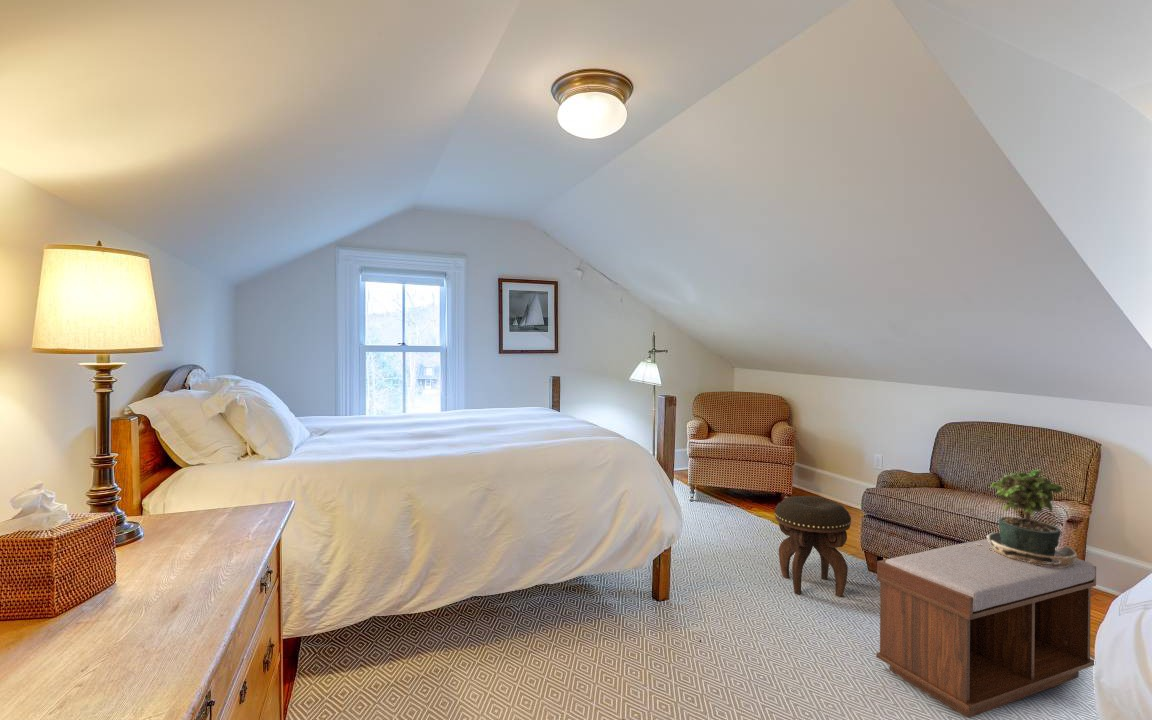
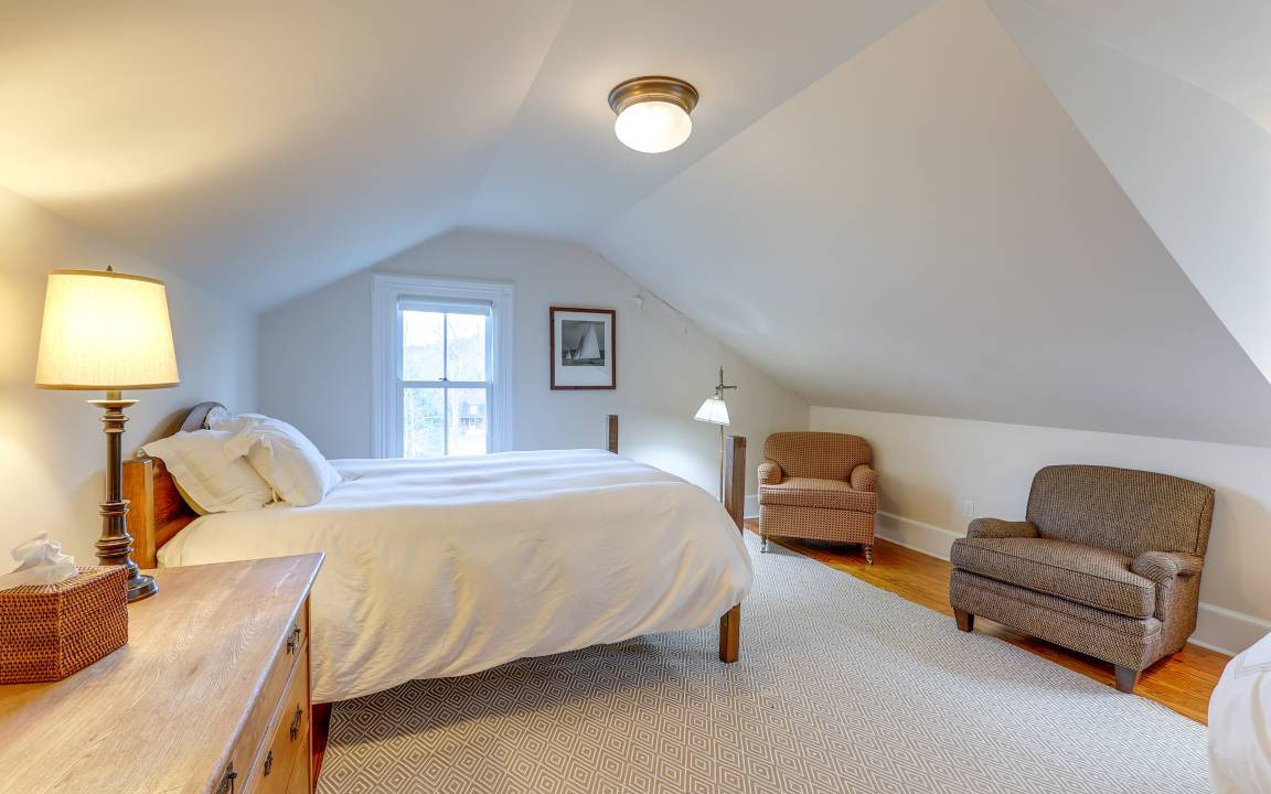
- potted plant [960,469,1078,567]
- footstool [774,495,852,598]
- bench [875,538,1097,719]
